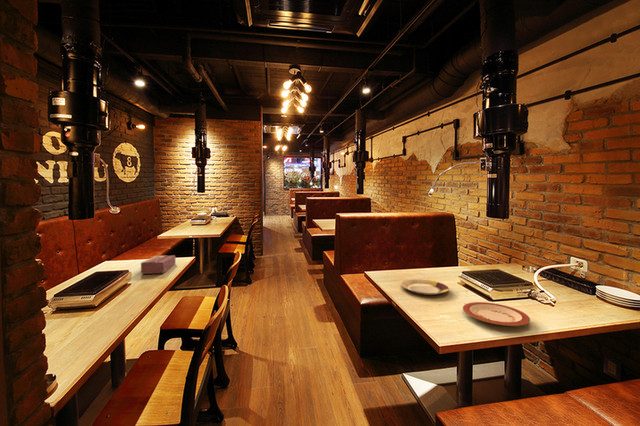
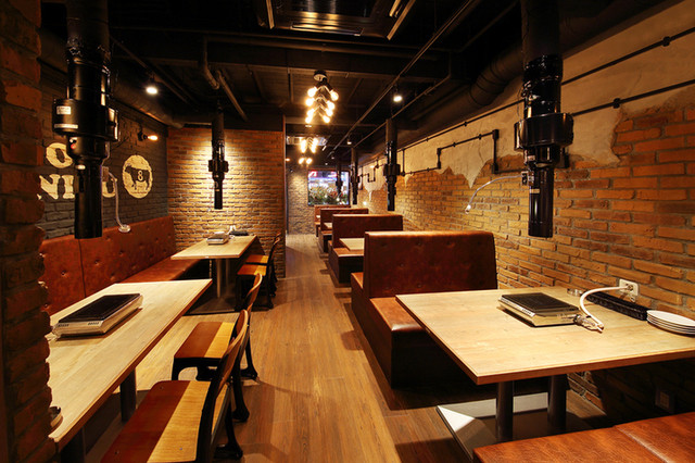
- plate [462,301,531,327]
- plate [400,278,450,296]
- tissue box [140,254,176,275]
